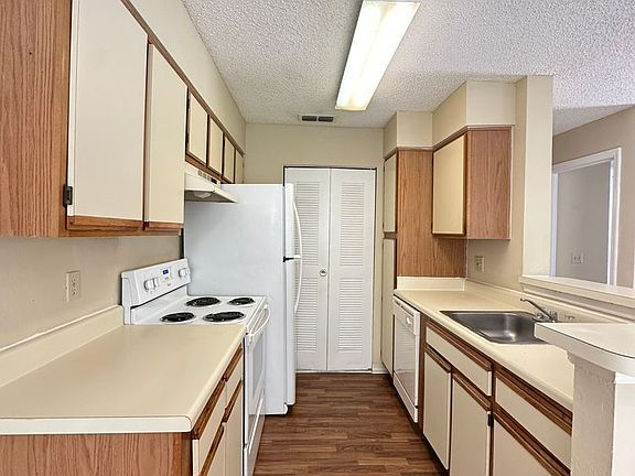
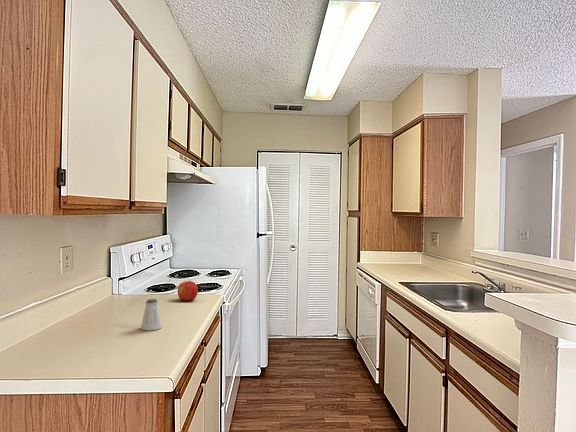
+ apple [177,279,199,302]
+ saltshaker [140,298,163,331]
